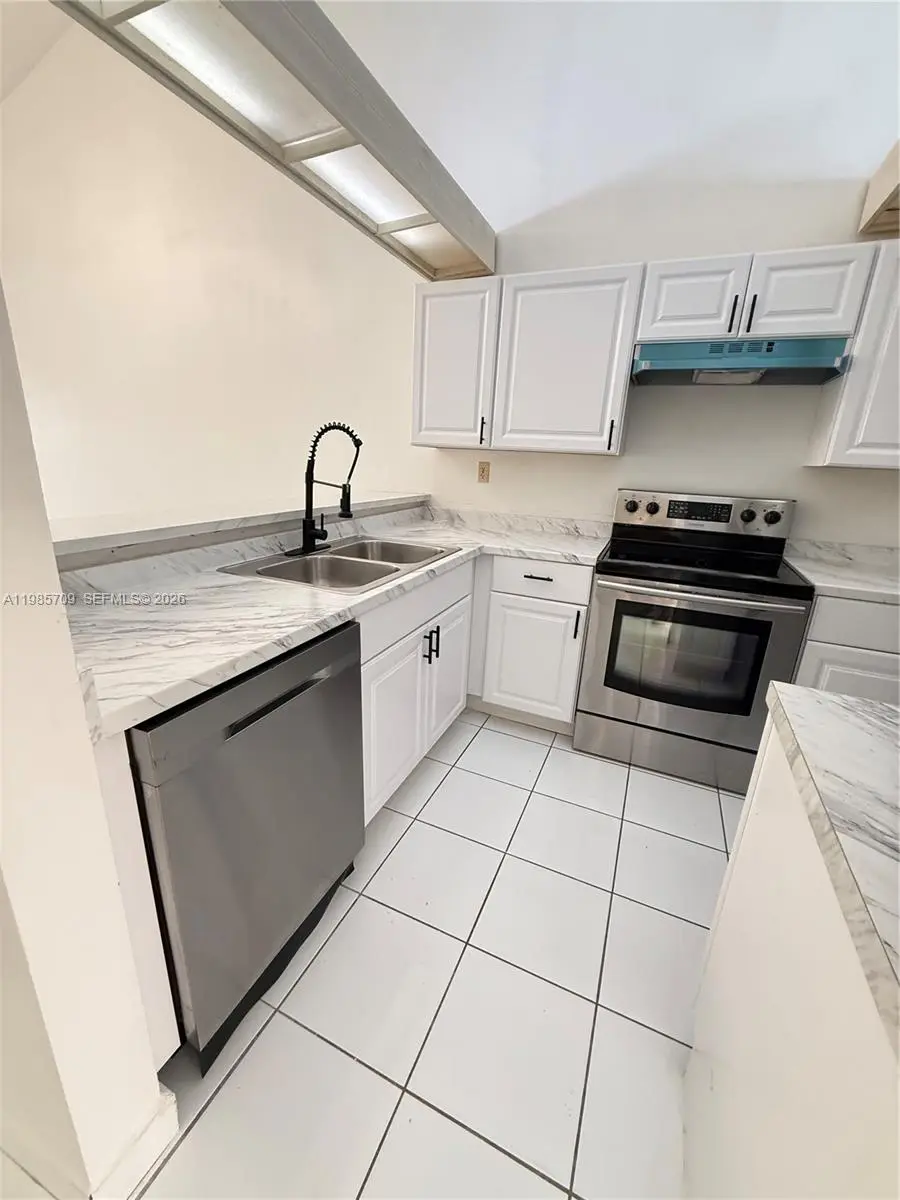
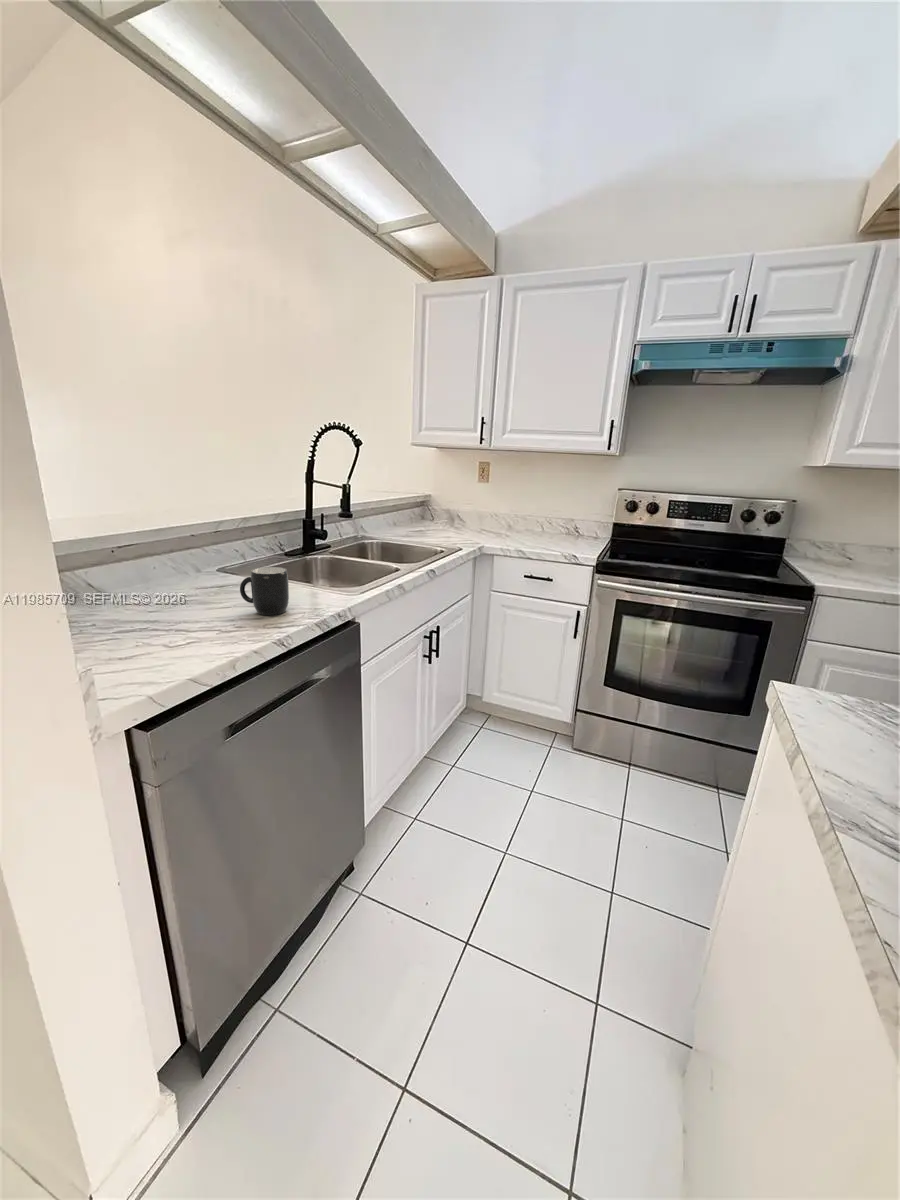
+ mug [239,566,290,616]
